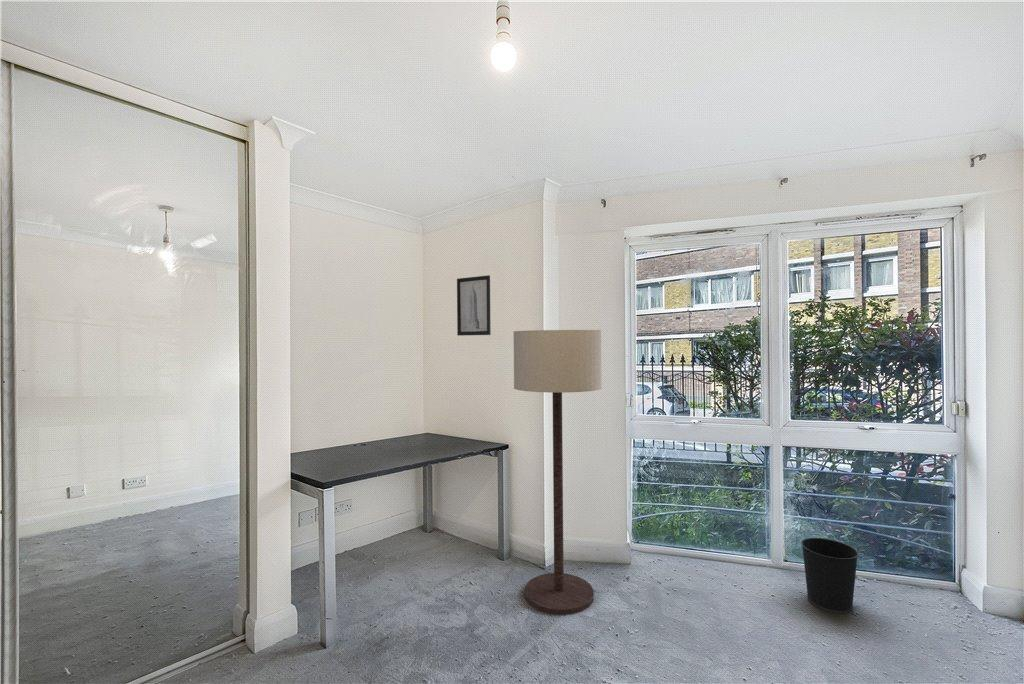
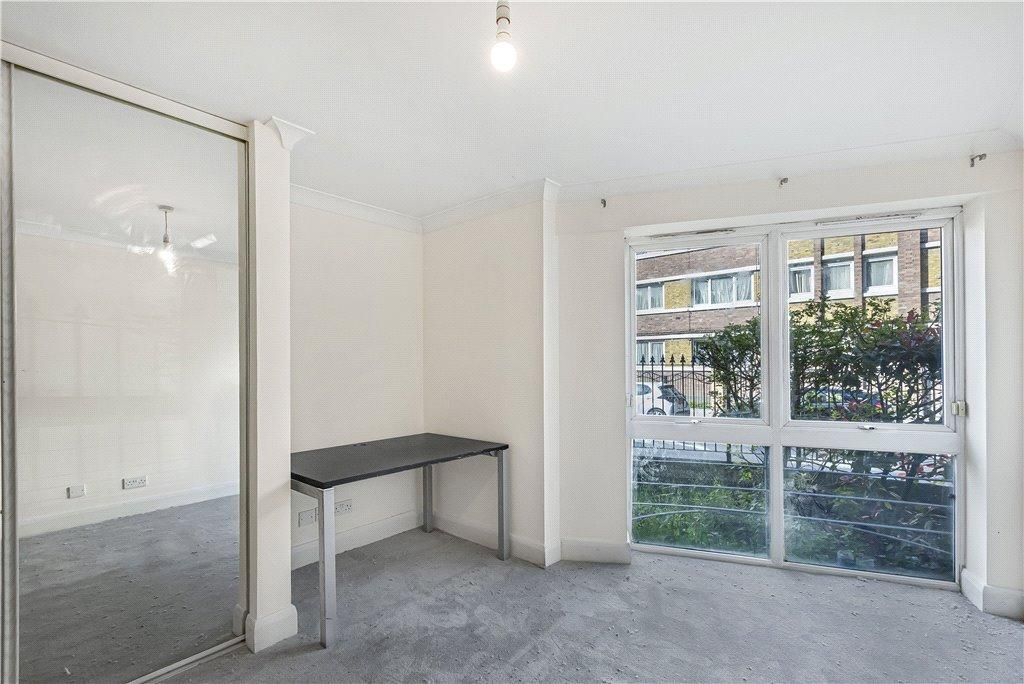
- floor lamp [512,329,602,616]
- wall art [456,274,492,337]
- wastebasket [800,537,860,614]
